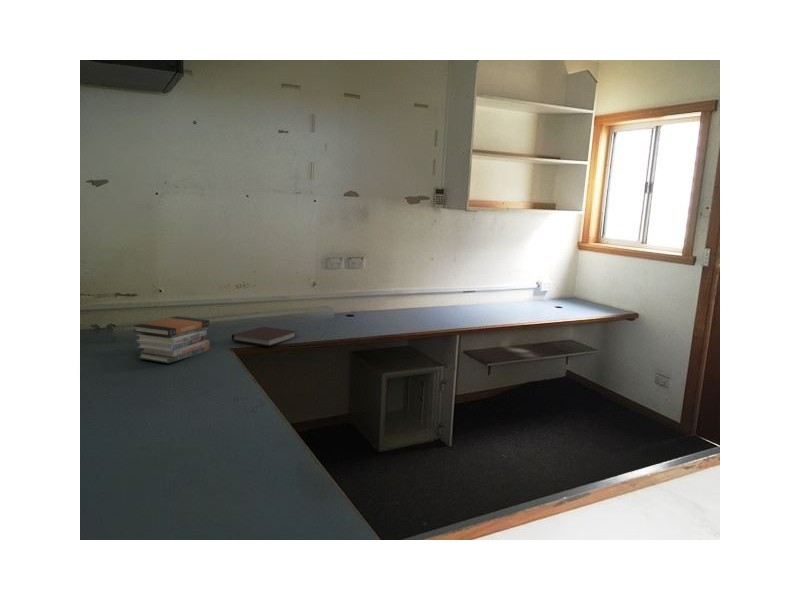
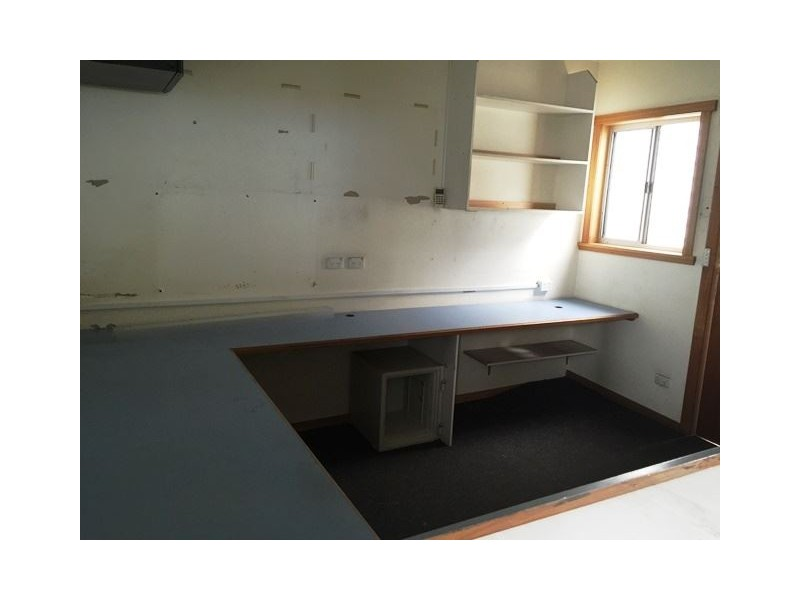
- book stack [132,315,212,364]
- notebook [231,326,299,347]
